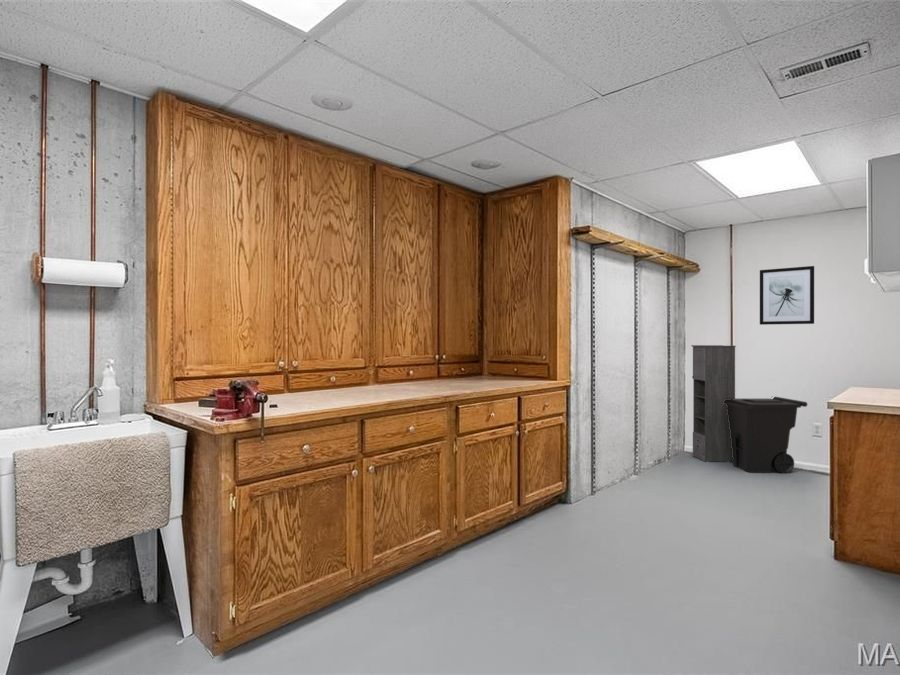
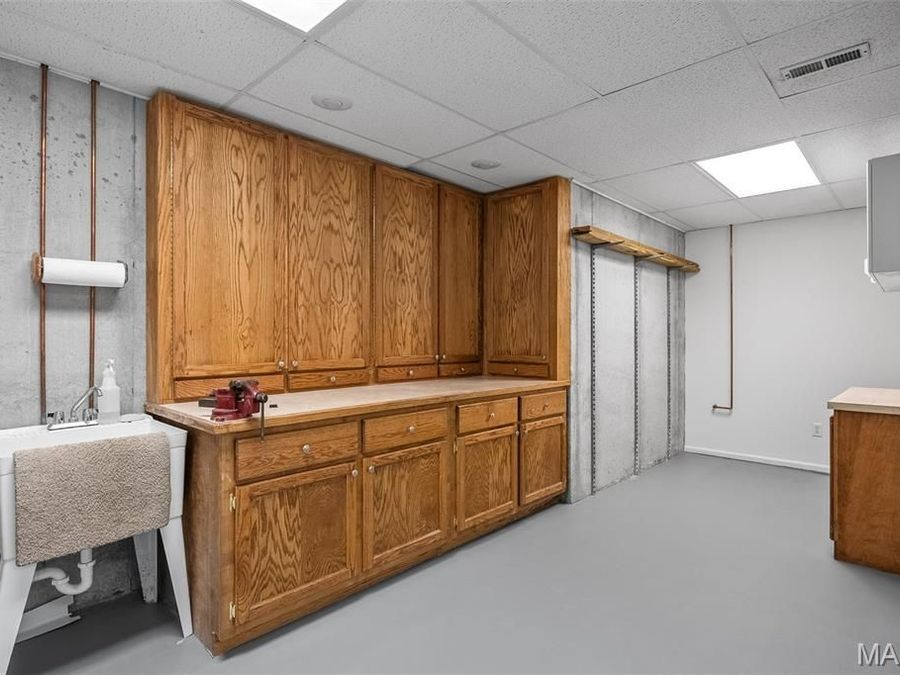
- trash can [723,396,808,474]
- storage cabinet [690,344,737,463]
- wall art [759,265,815,326]
